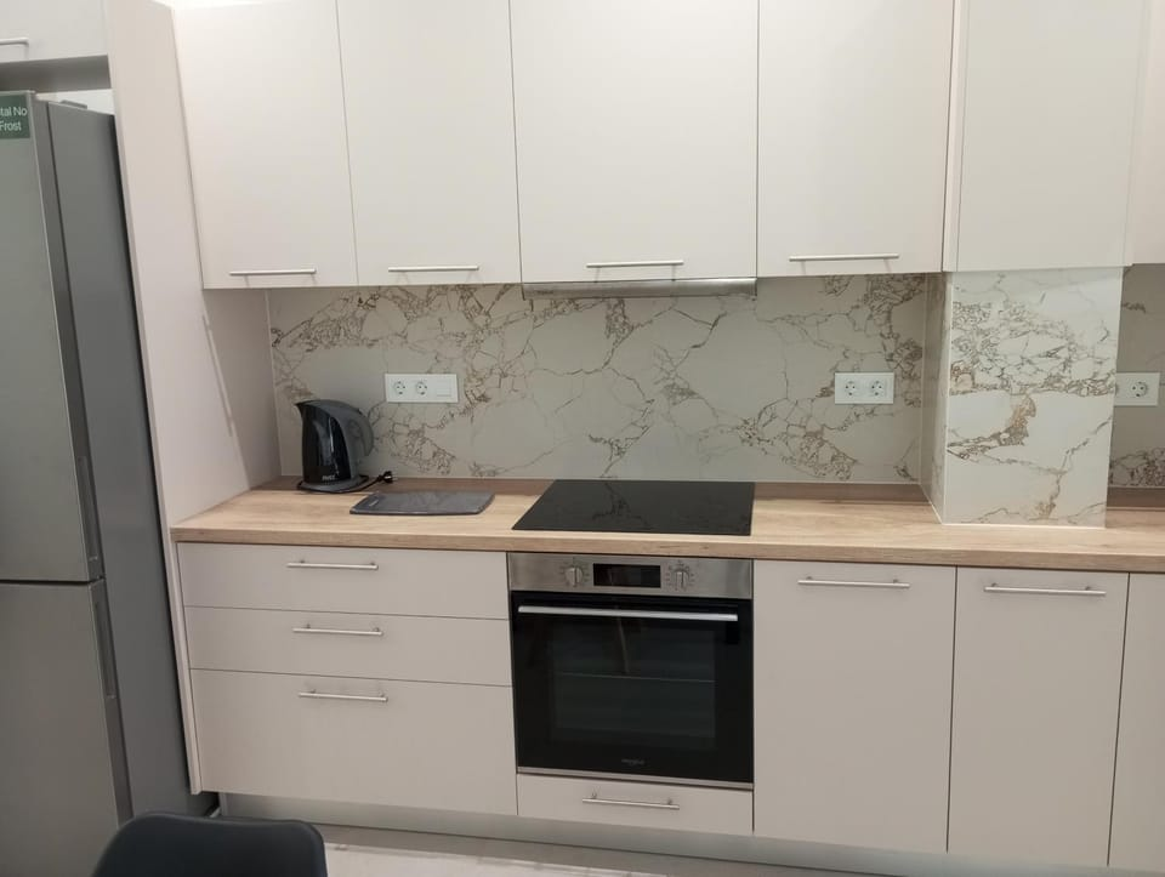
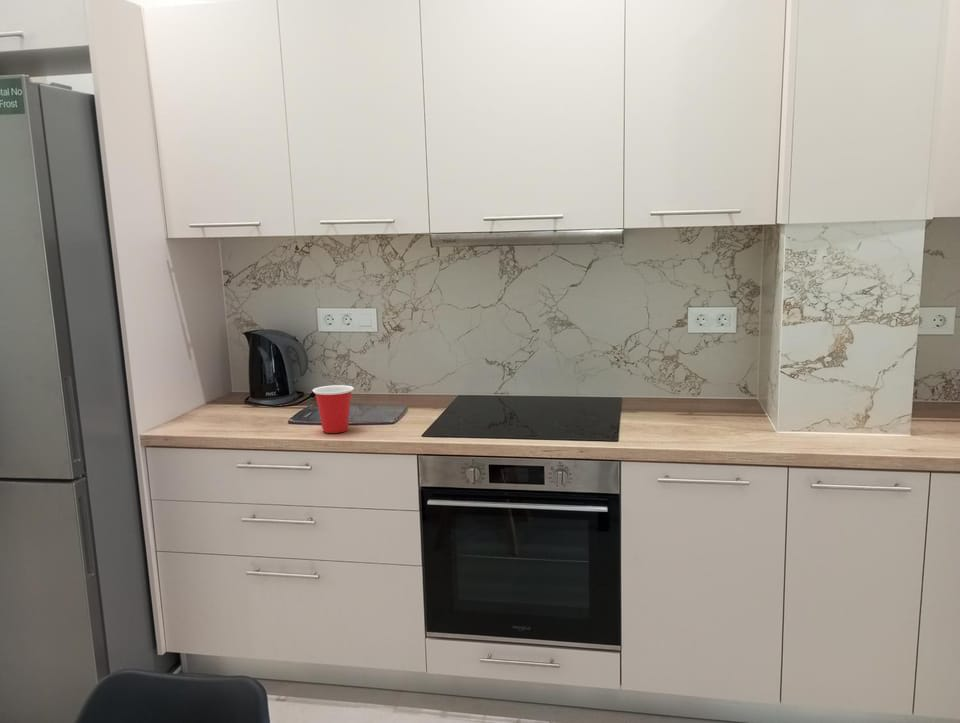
+ cup [311,384,355,434]
